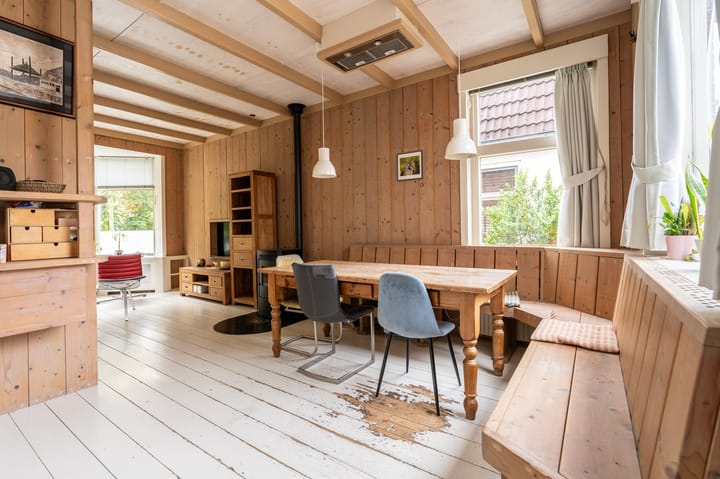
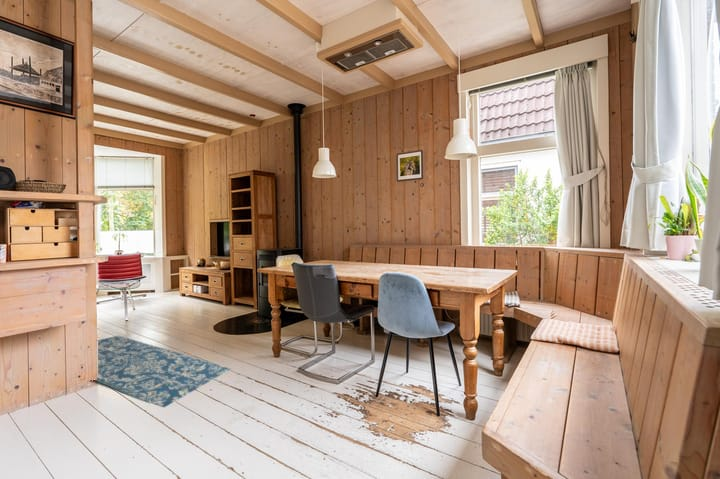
+ rug [94,334,231,409]
